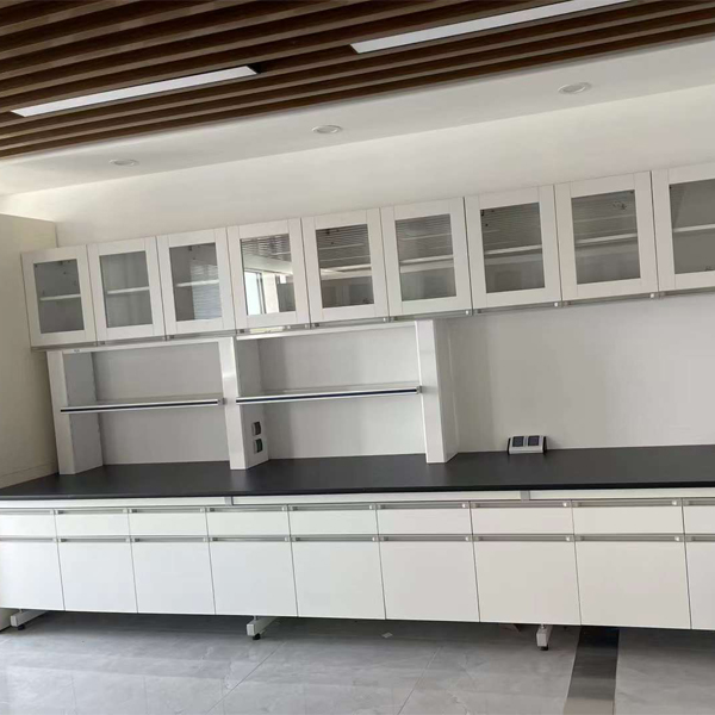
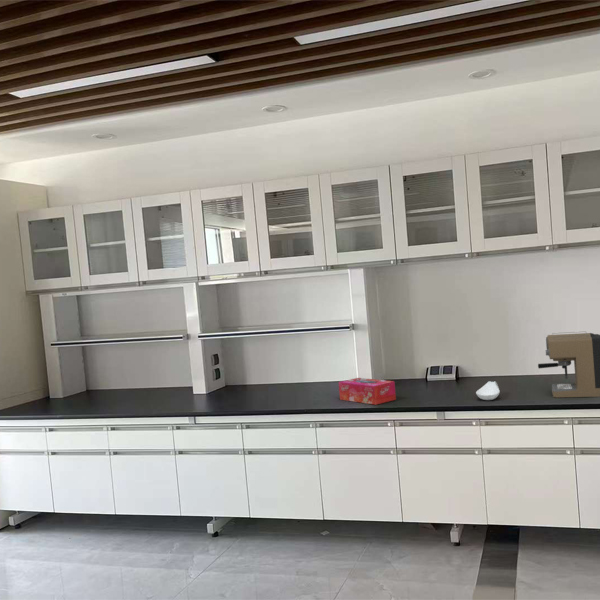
+ coffee maker [537,331,600,398]
+ spoon rest [475,380,501,401]
+ tissue box [338,377,397,406]
